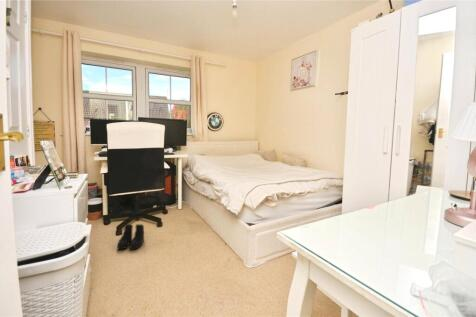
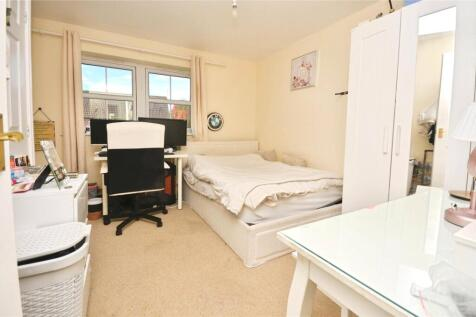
- boots [116,223,145,250]
